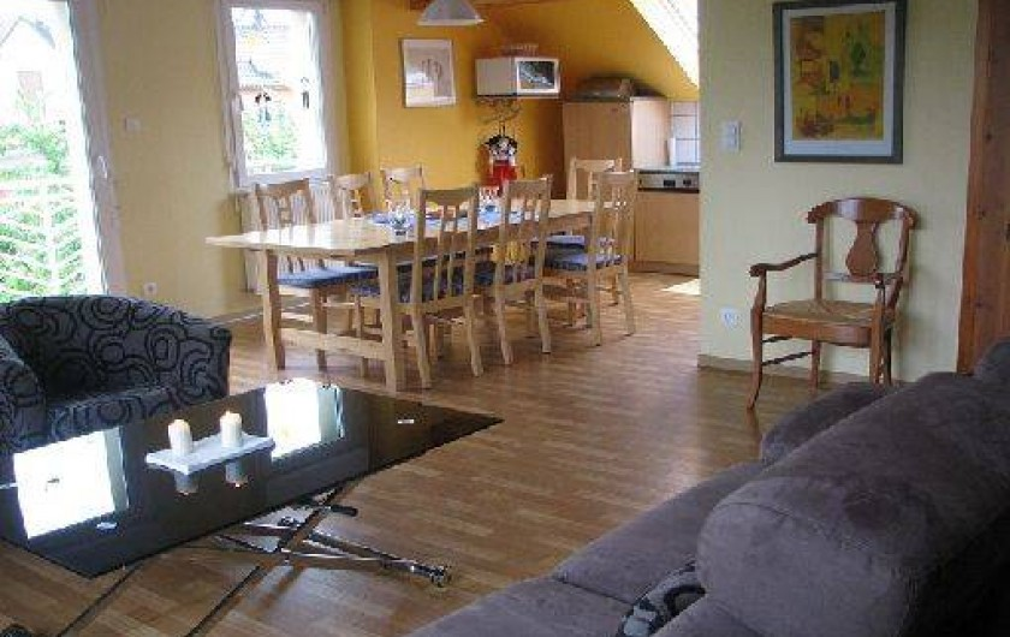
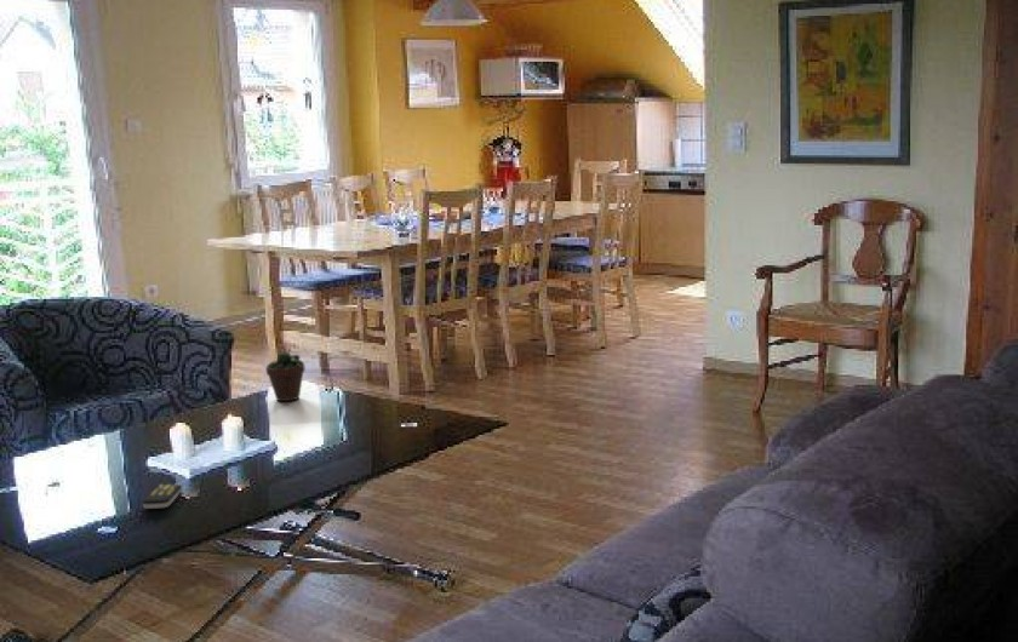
+ remote control [142,482,183,510]
+ succulent plant [264,336,307,402]
